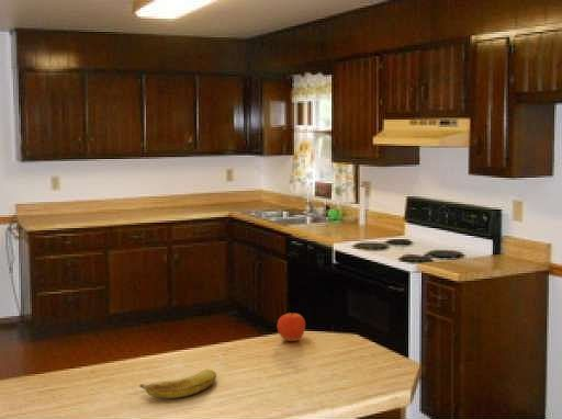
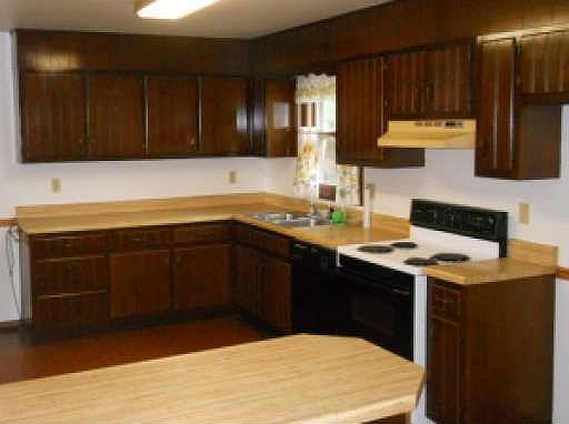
- fruit [277,312,306,342]
- banana [138,369,217,399]
